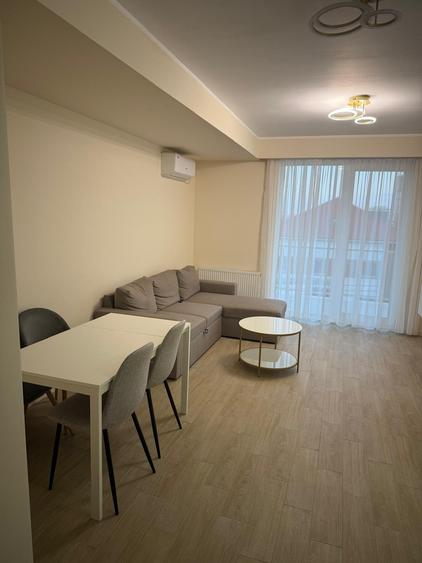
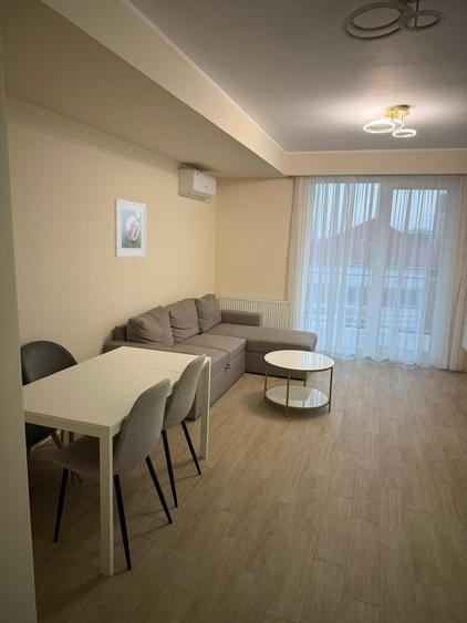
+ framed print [113,198,147,258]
